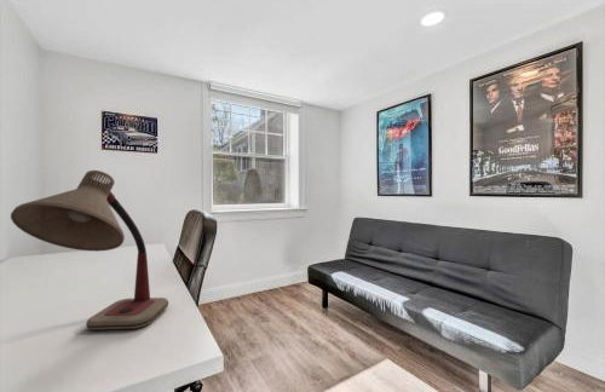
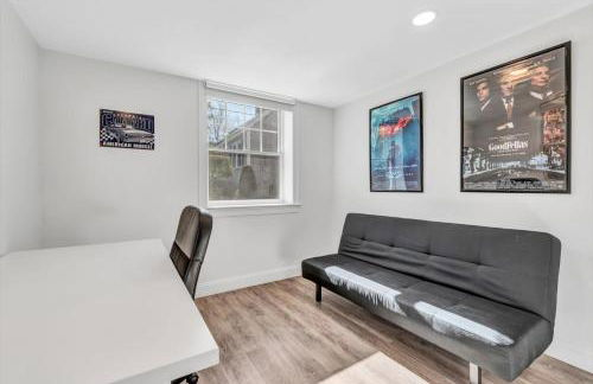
- desk lamp [10,169,169,332]
